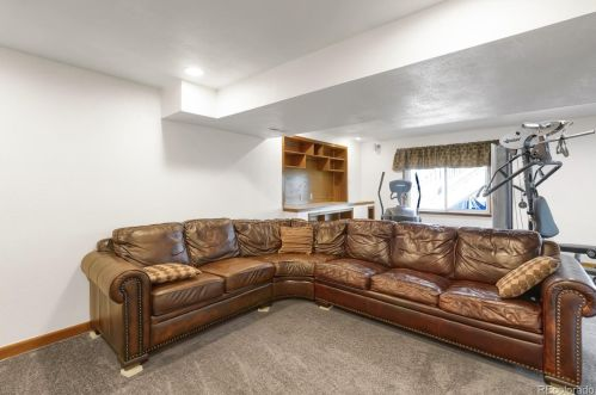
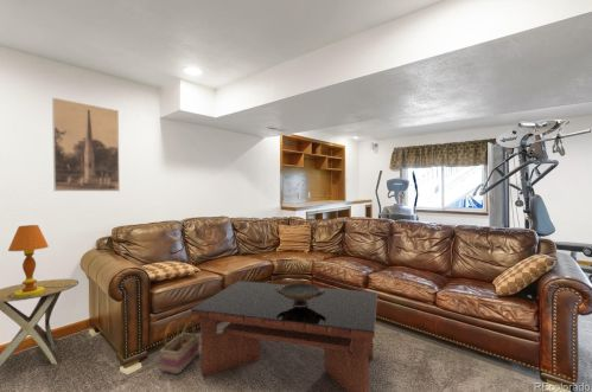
+ table lamp [7,224,76,298]
+ coffee table [190,279,378,392]
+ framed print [51,97,121,192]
+ decorative bowl [276,282,325,307]
+ side table [0,278,79,368]
+ basket [159,320,200,375]
